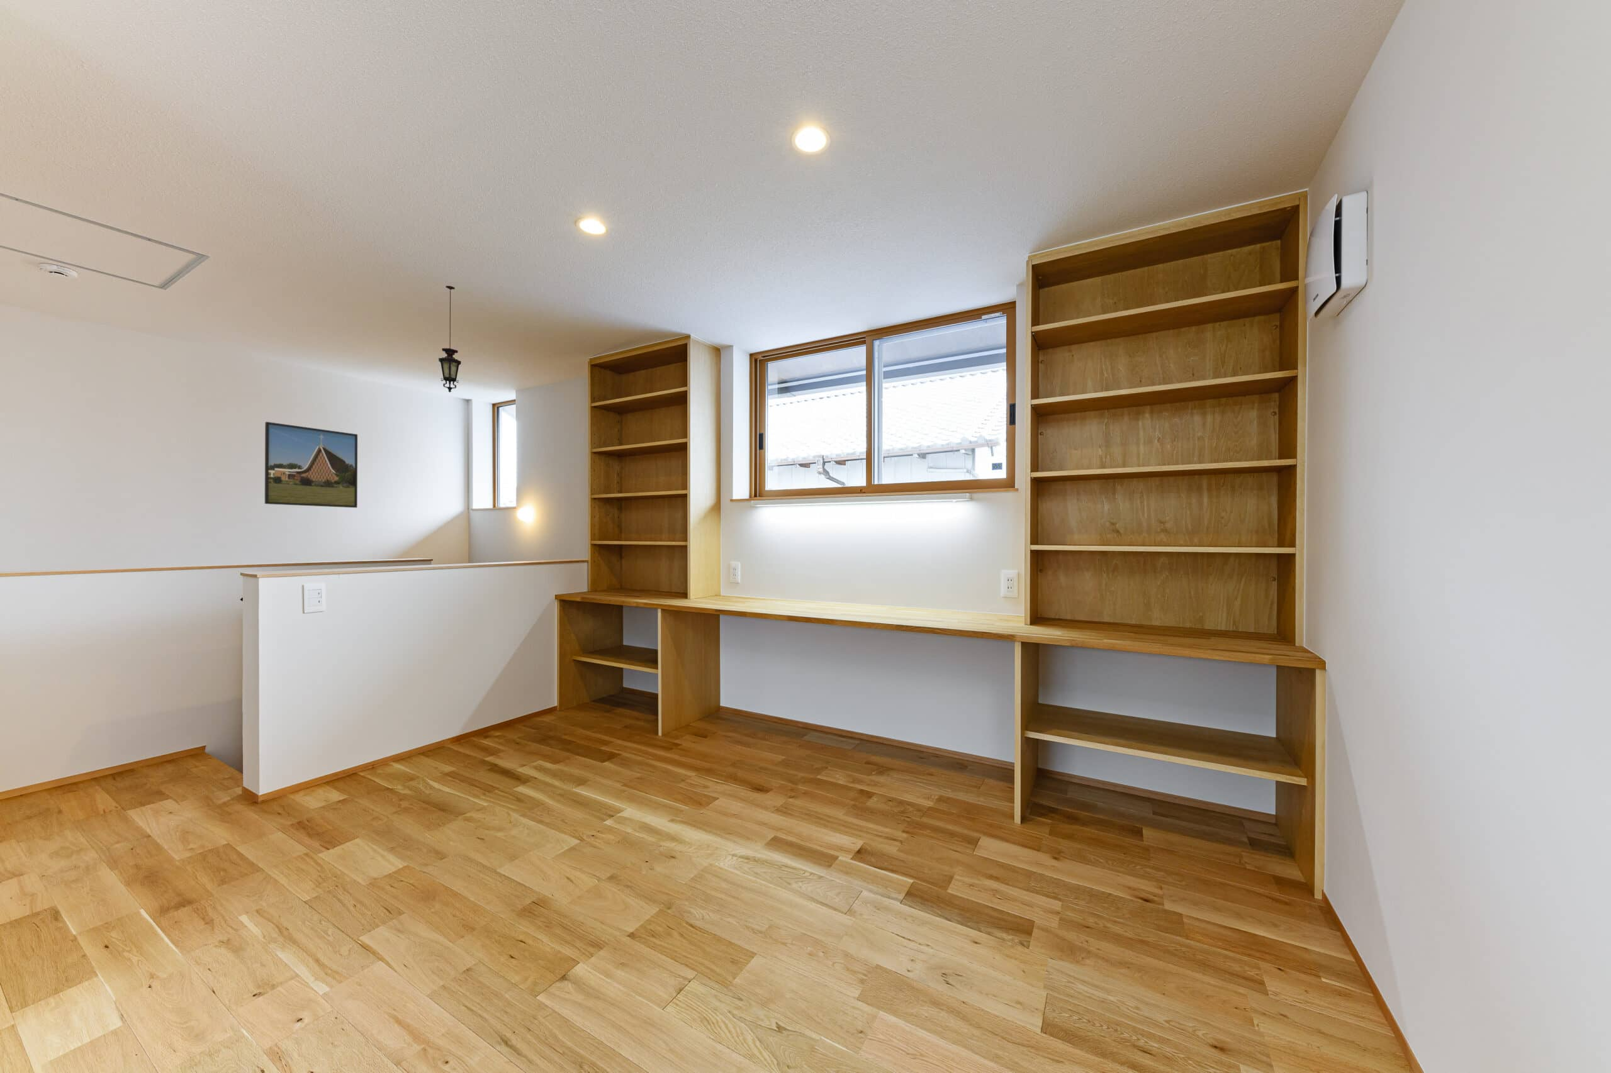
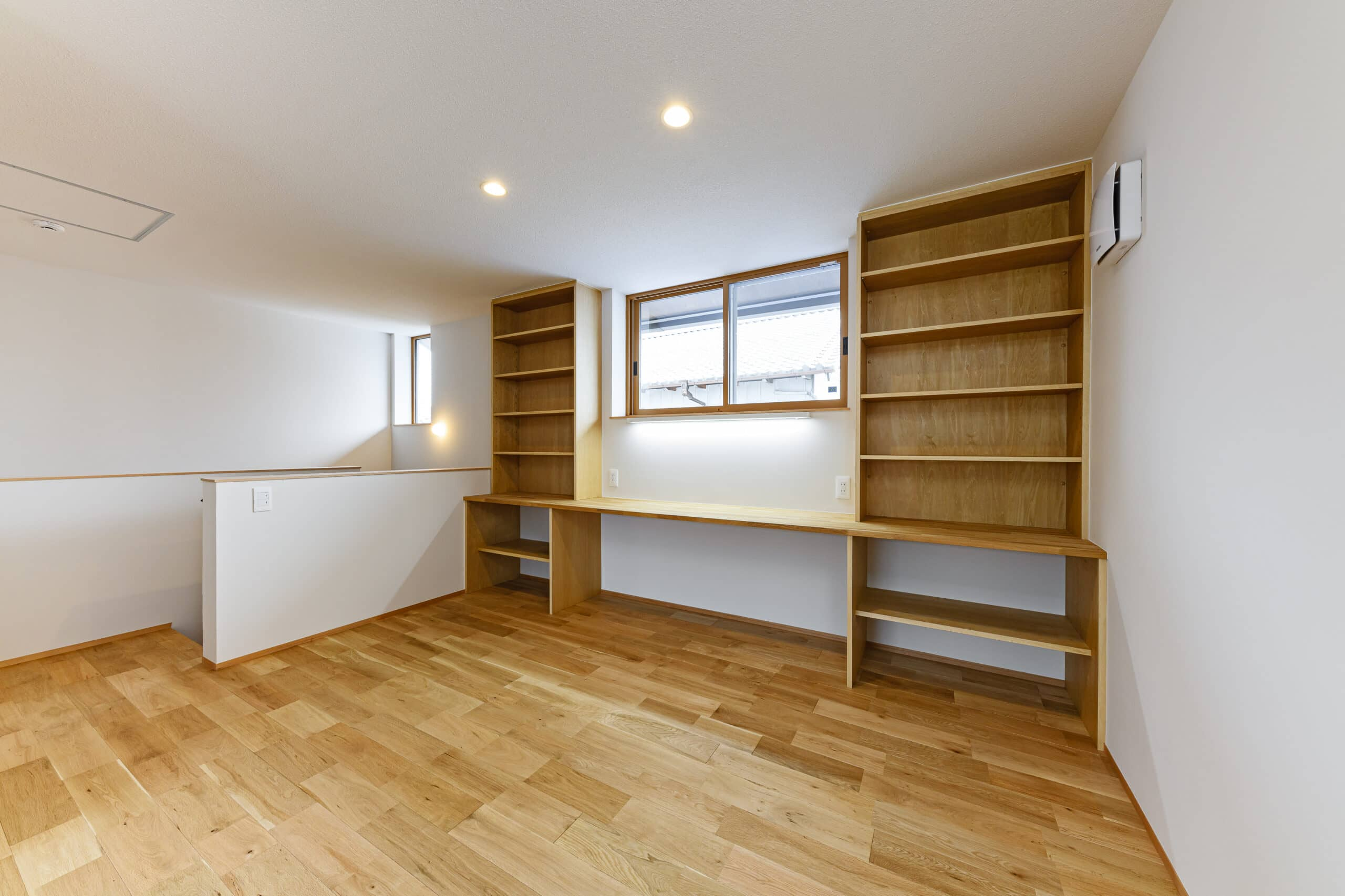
- hanging lantern [438,285,462,393]
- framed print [265,422,358,508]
